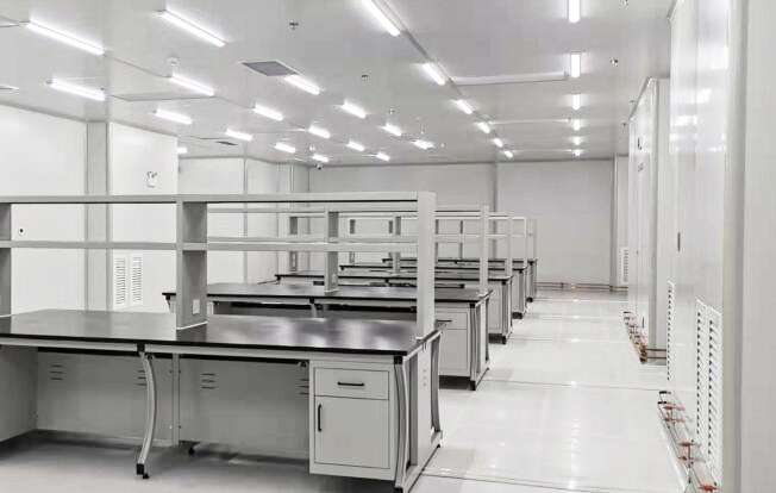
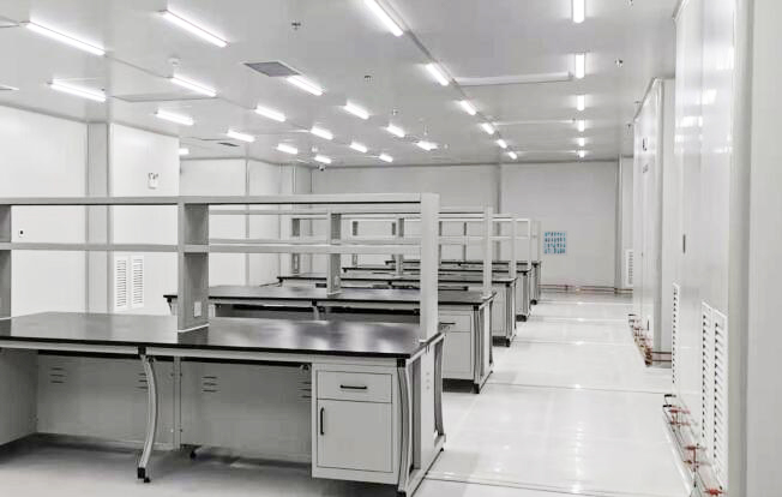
+ wall art [541,229,569,257]
